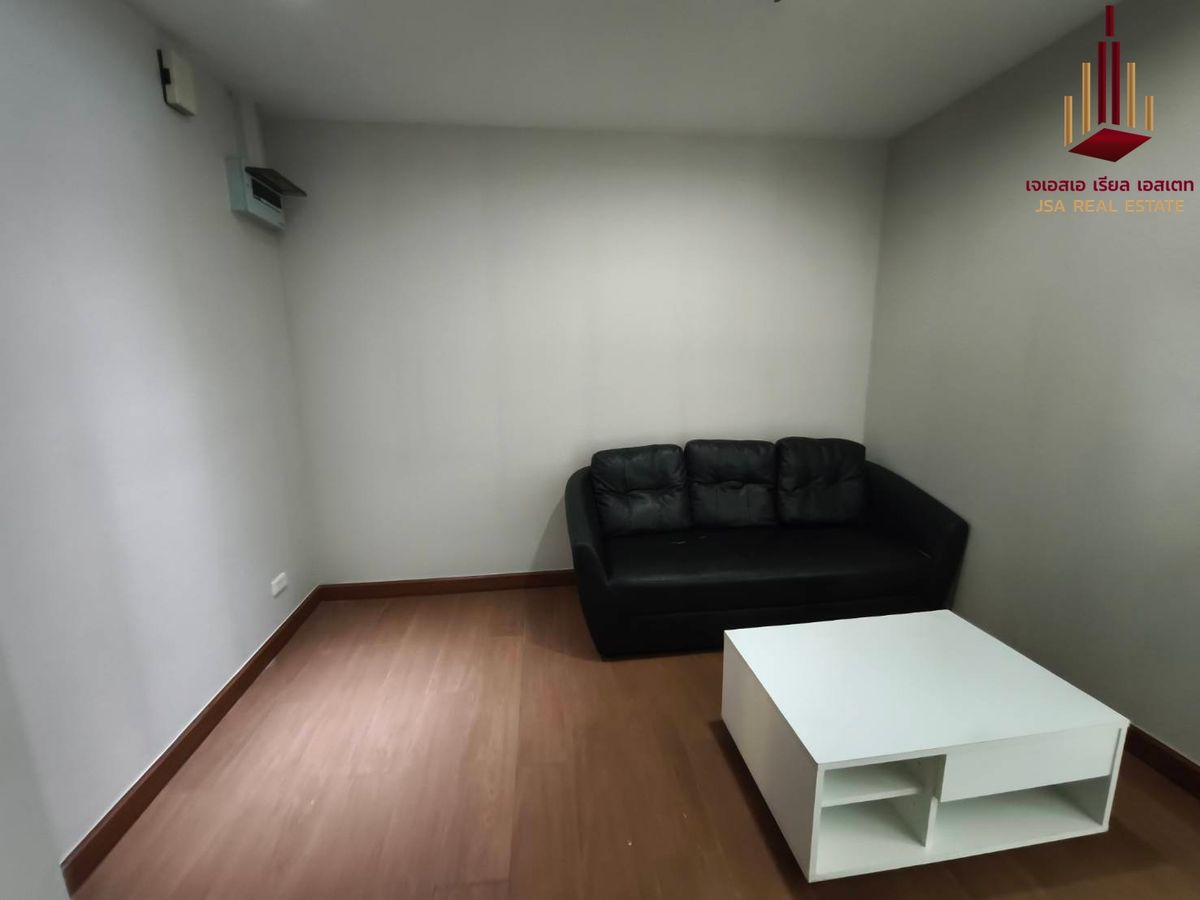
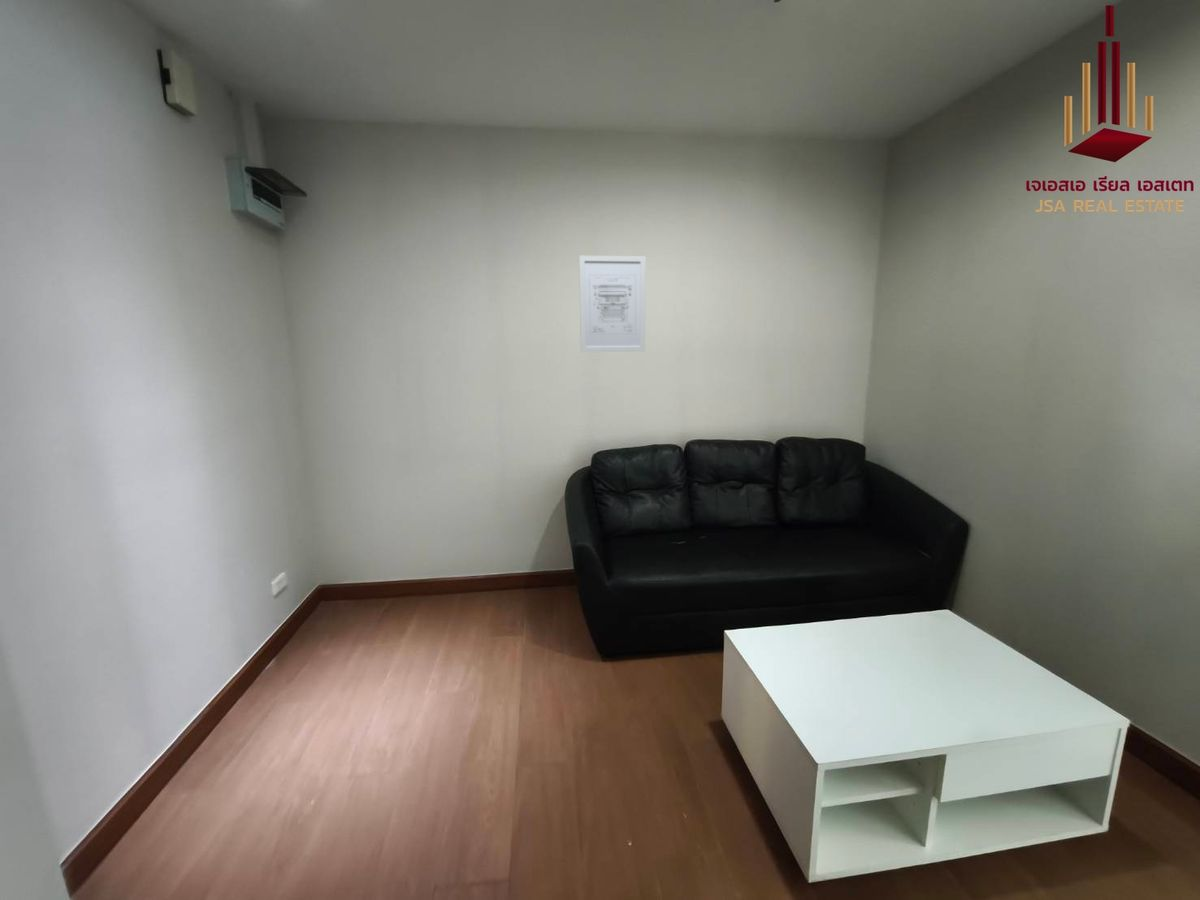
+ wall art [578,255,647,353]
